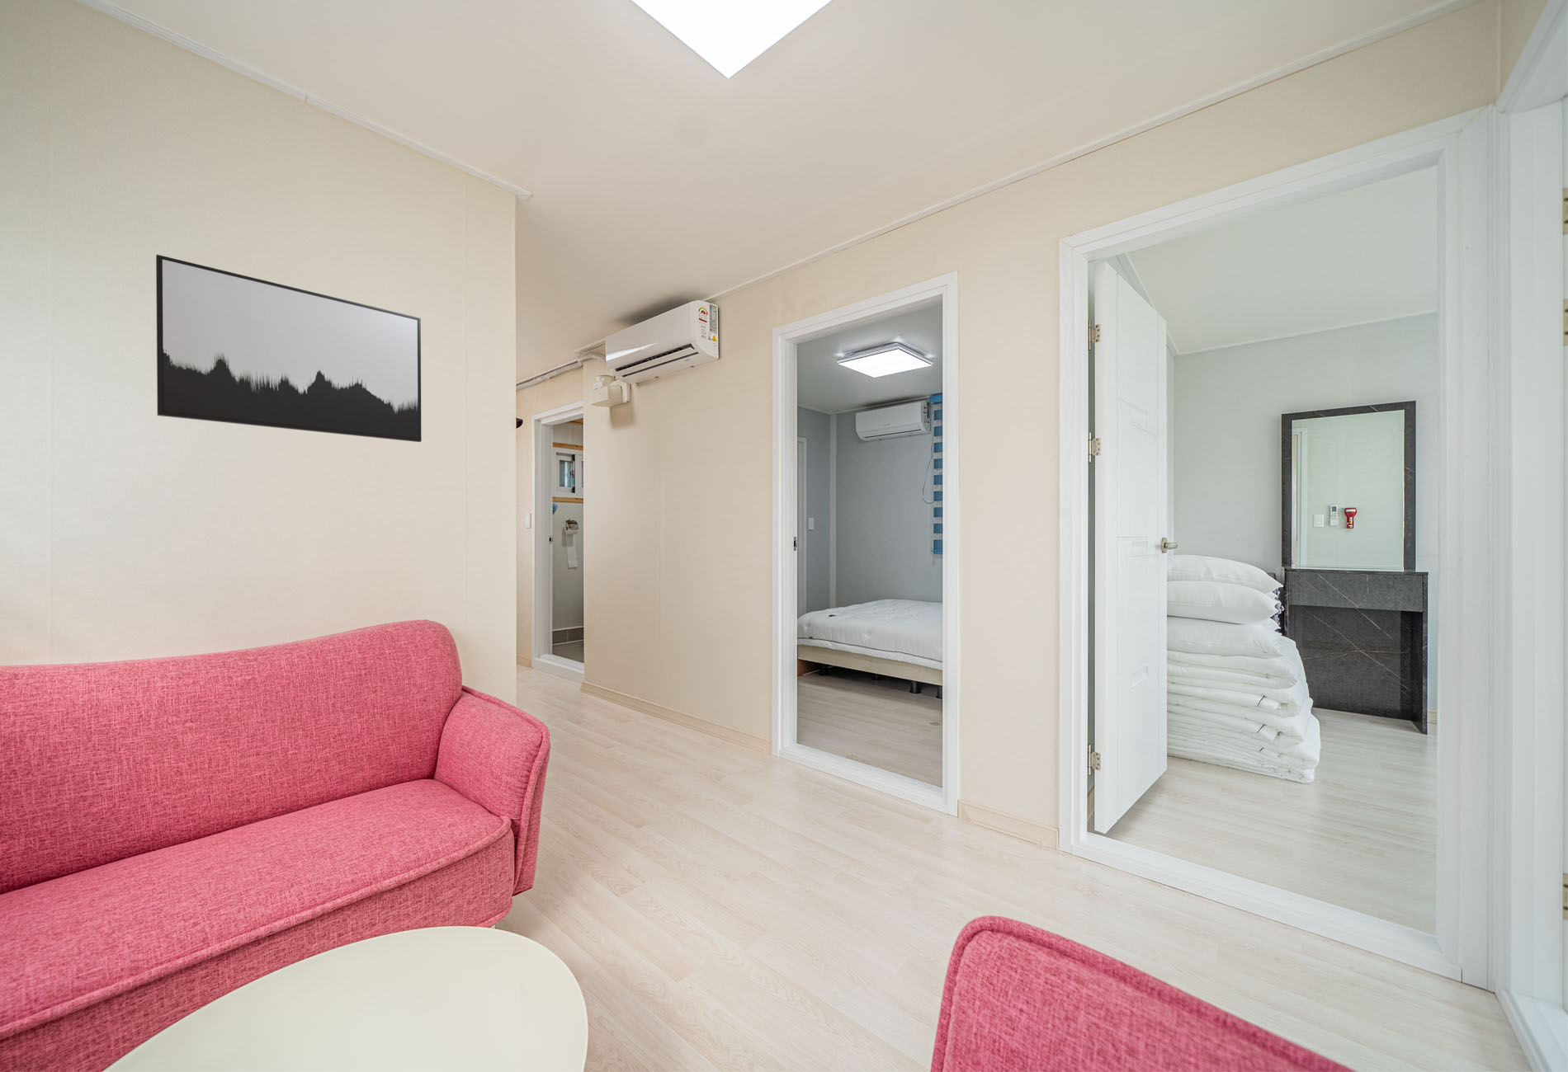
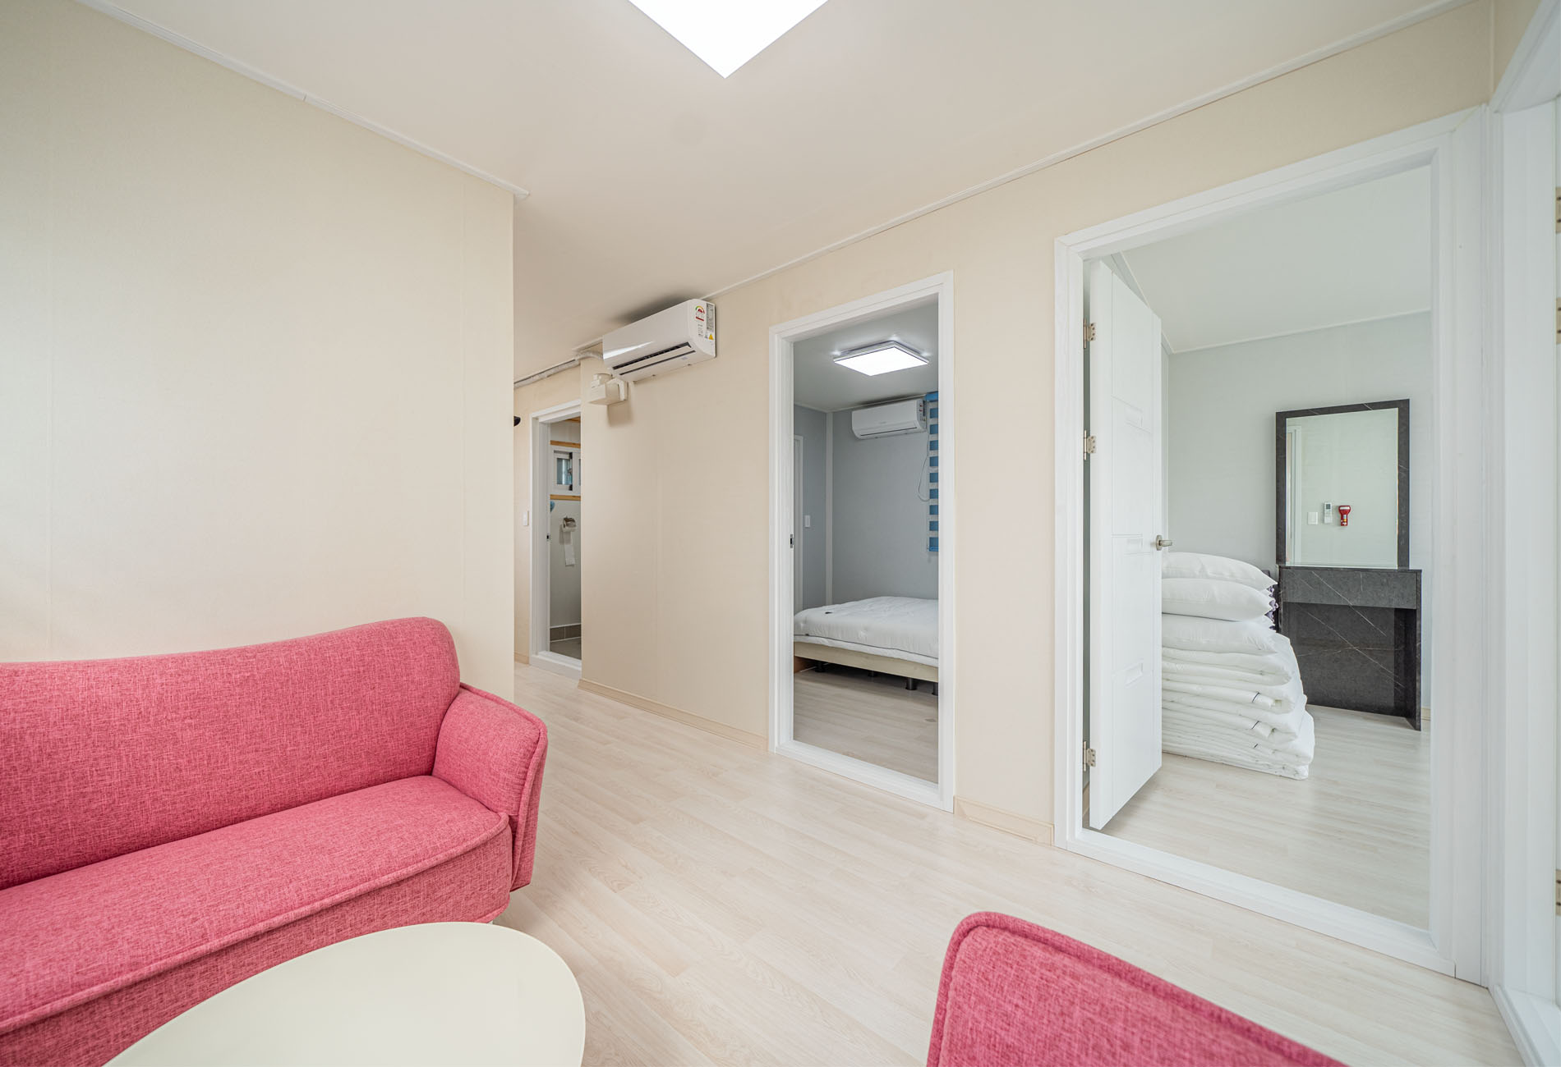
- wall art [155,254,423,443]
